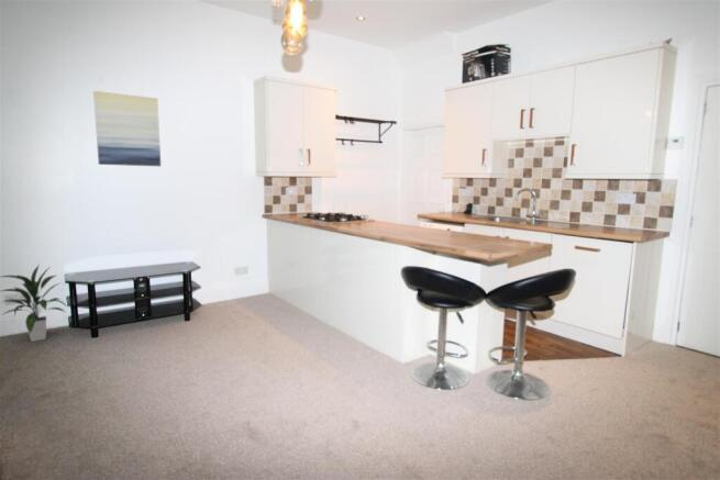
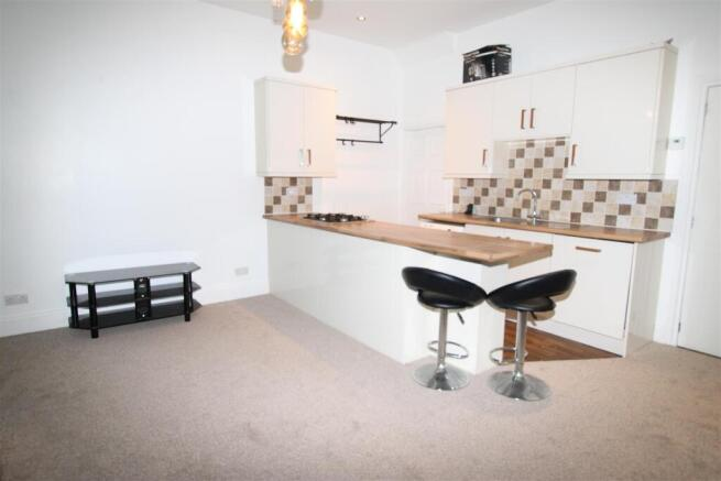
- wall art [92,90,162,167]
- indoor plant [0,263,67,343]
